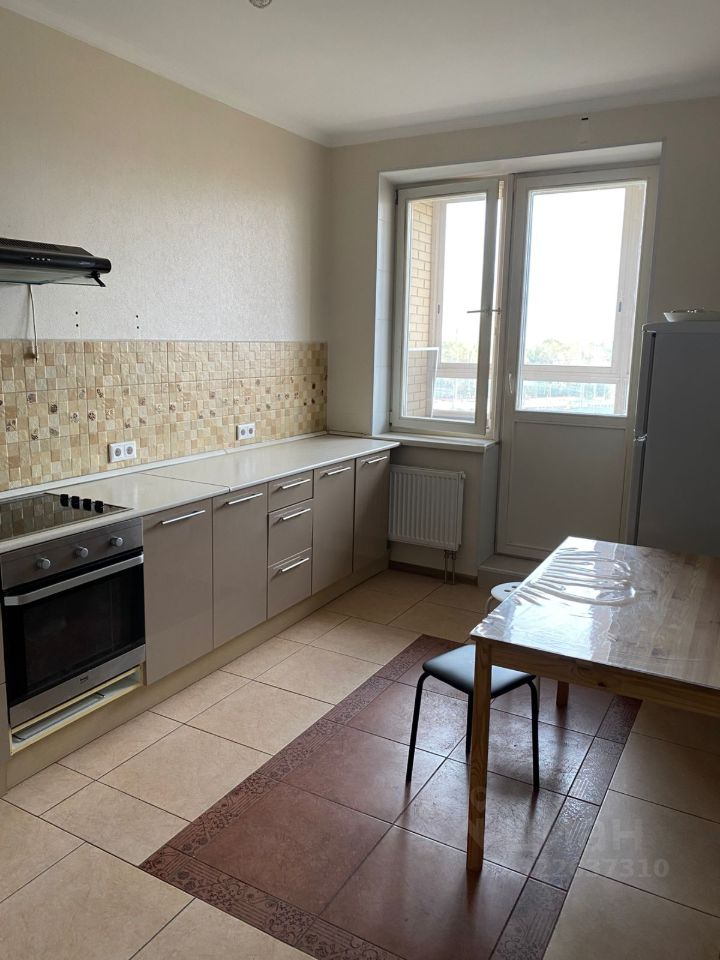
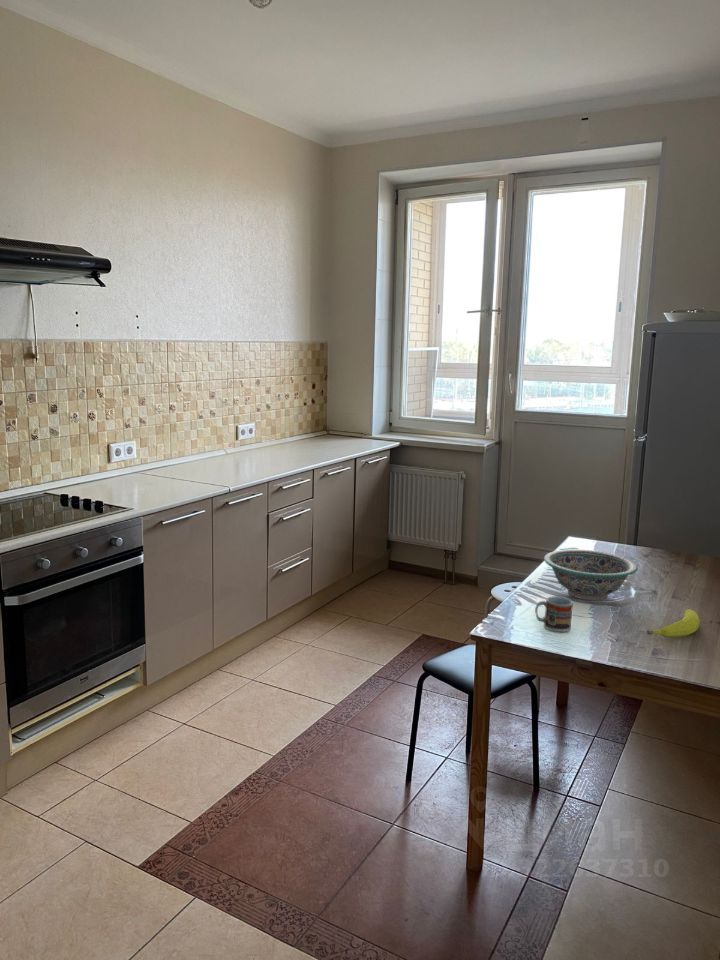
+ cup [534,595,574,633]
+ decorative bowl [543,549,639,601]
+ fruit [646,608,701,638]
